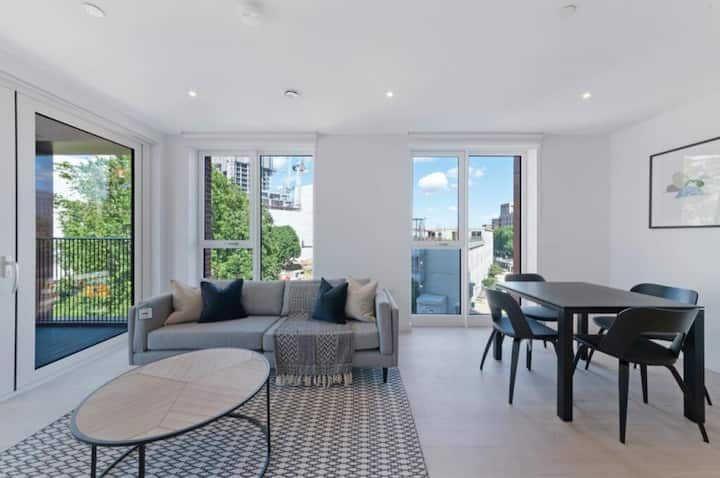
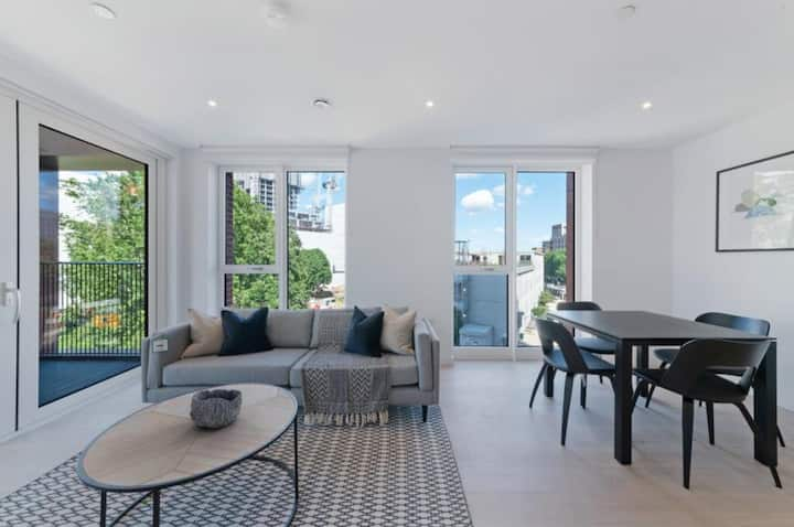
+ bowl [189,388,243,429]
